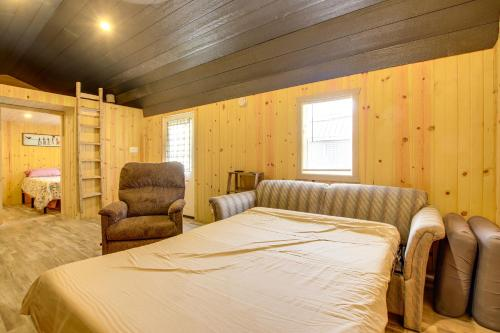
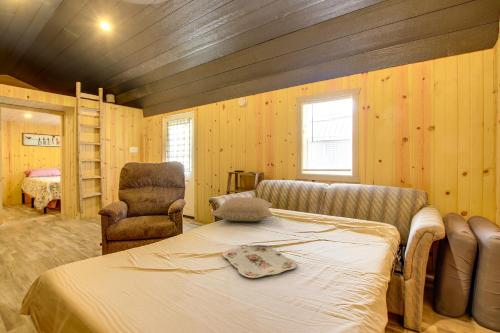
+ pillow [210,196,274,222]
+ serving tray [221,244,298,279]
